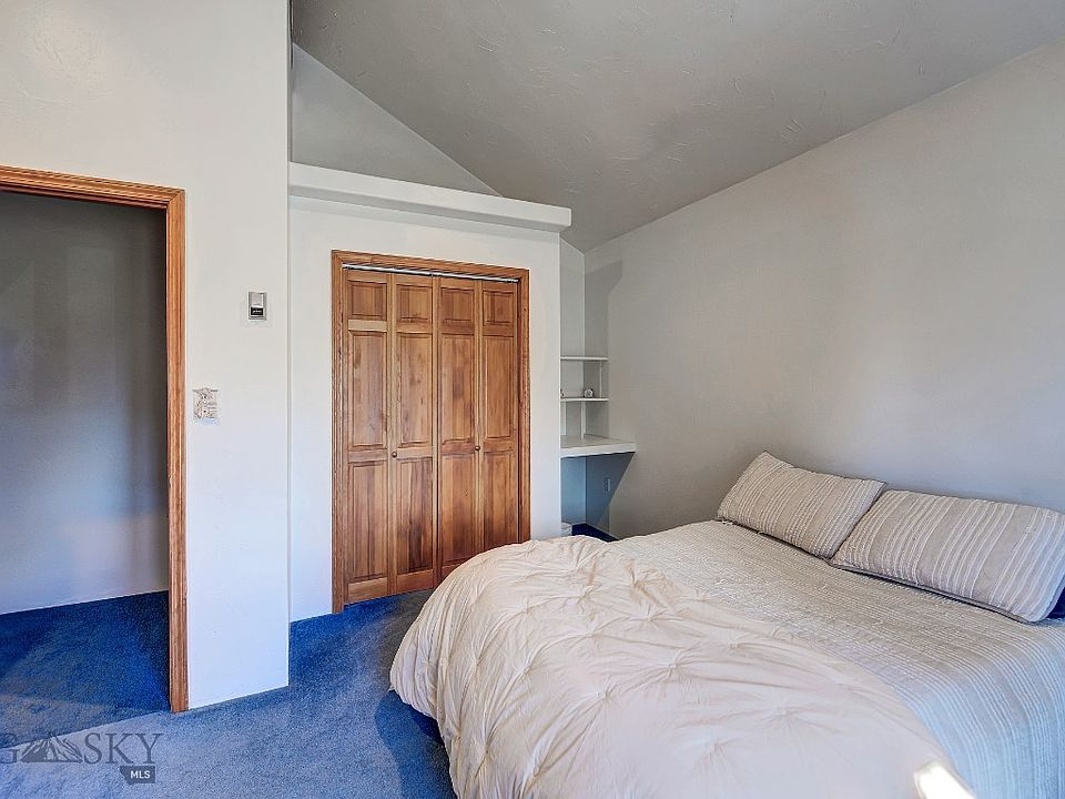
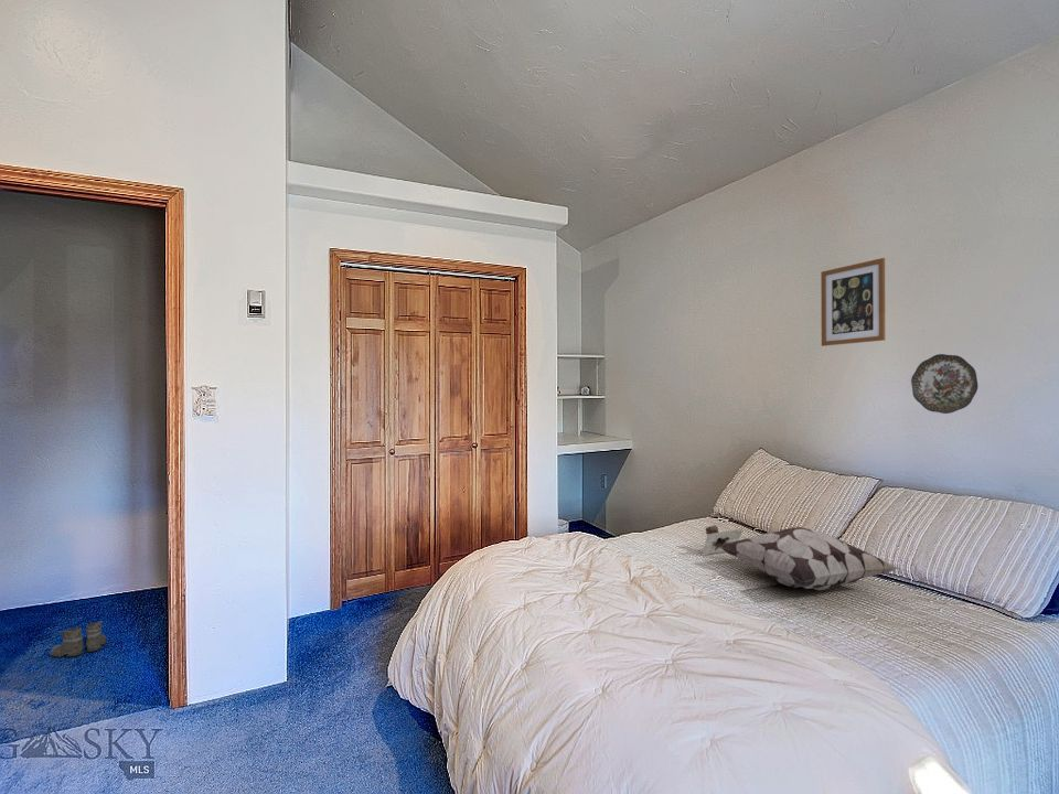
+ wall art [820,257,886,347]
+ decorative pillow [720,526,902,591]
+ decorative plate [910,353,978,415]
+ teddy bear [700,524,744,557]
+ boots [49,621,108,661]
